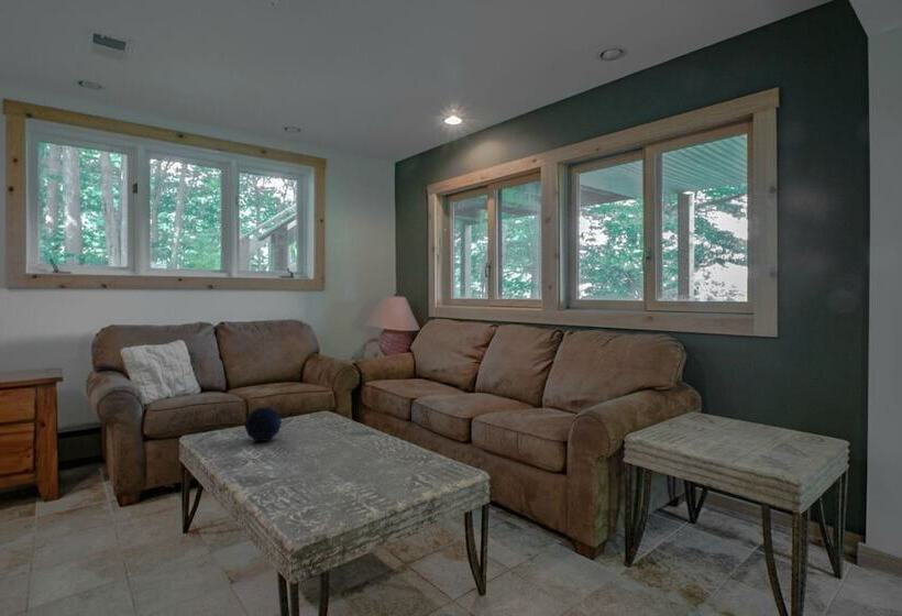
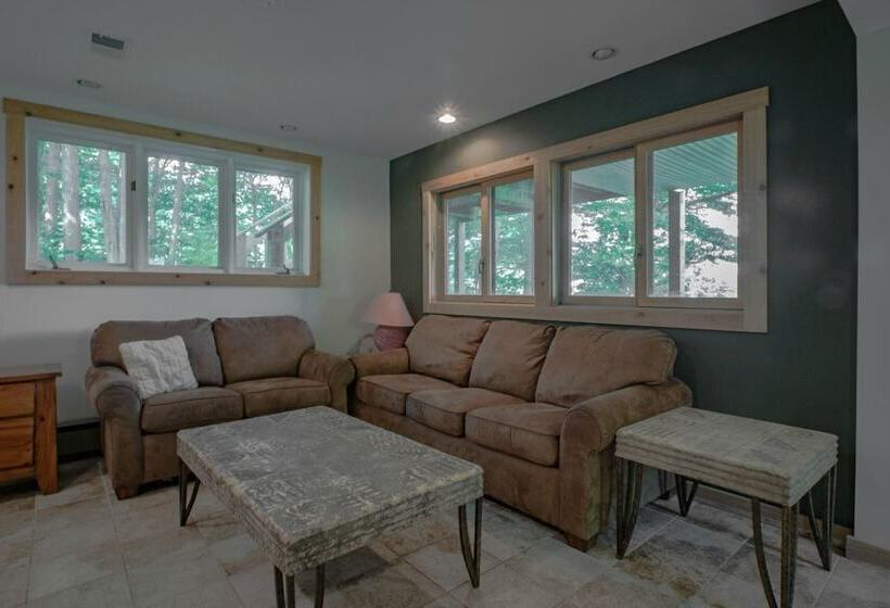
- decorative orb [243,406,283,442]
